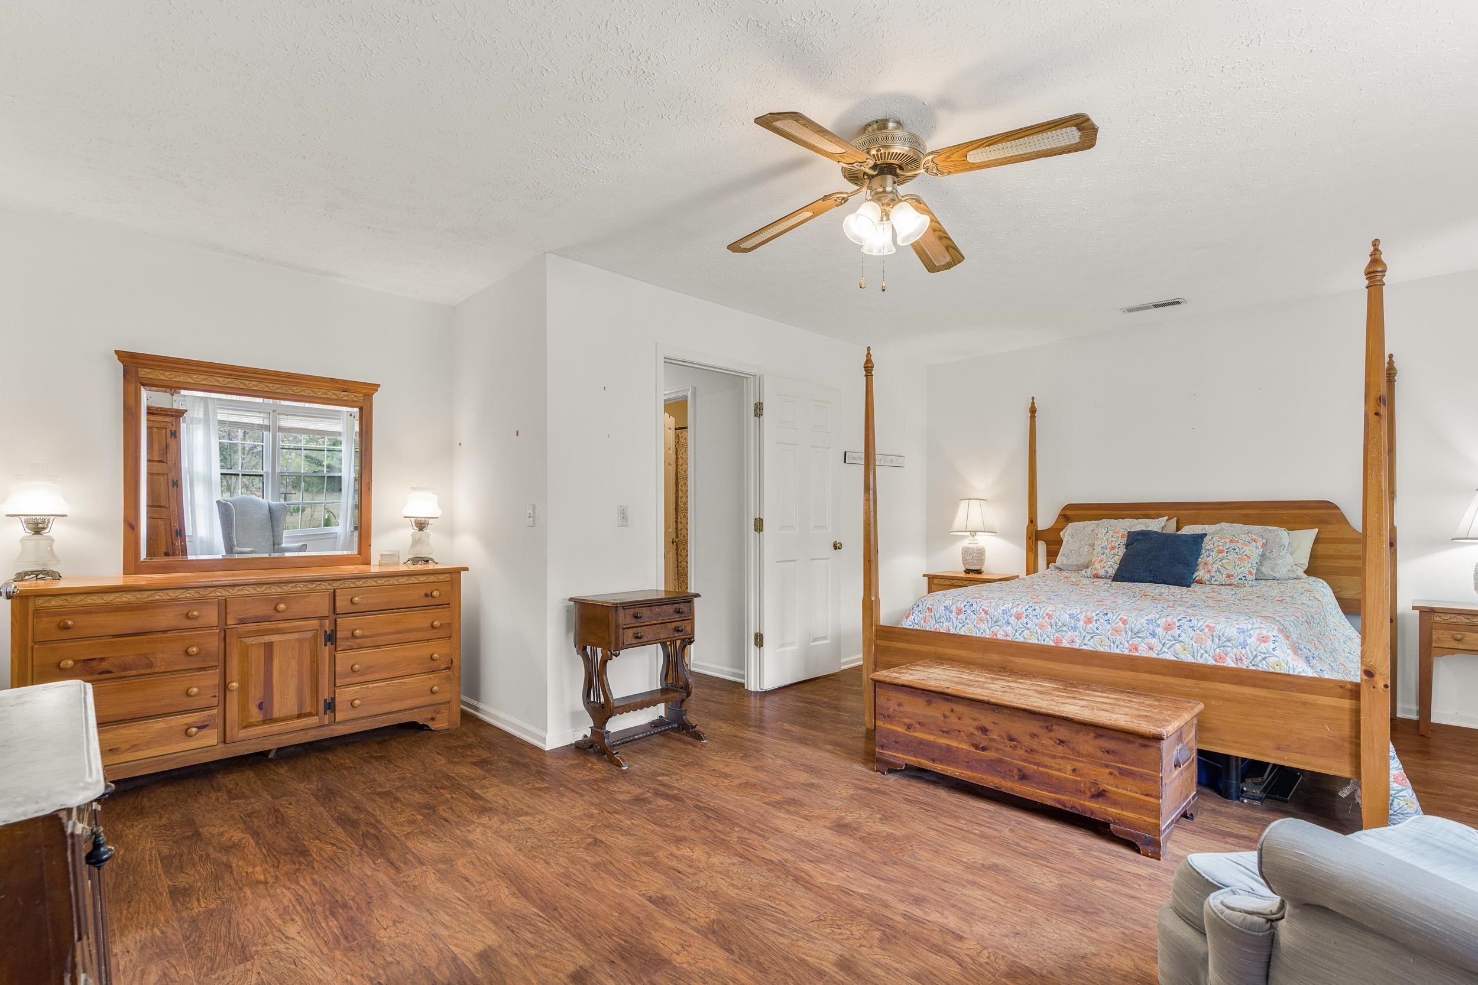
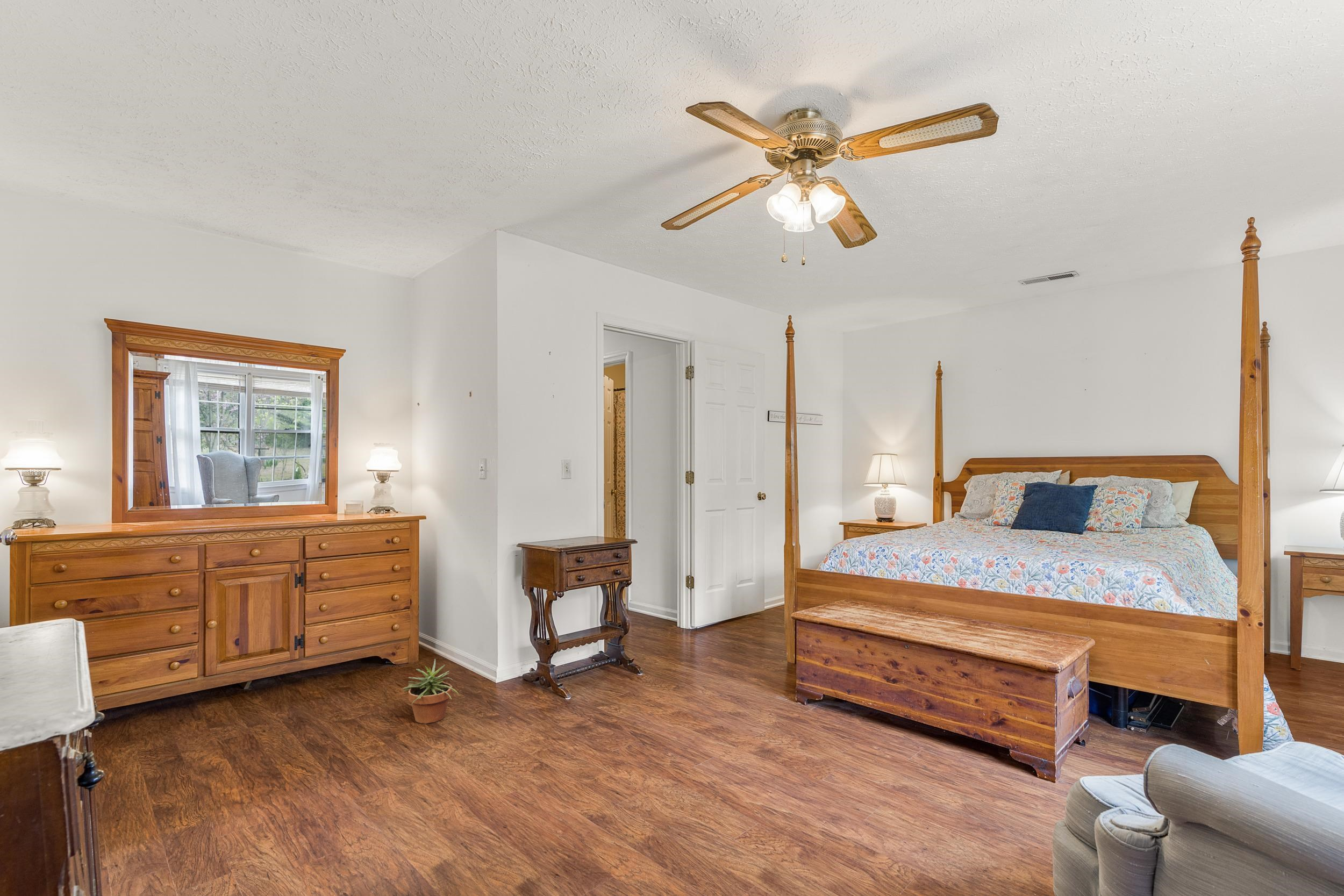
+ potted plant [401,658,460,725]
